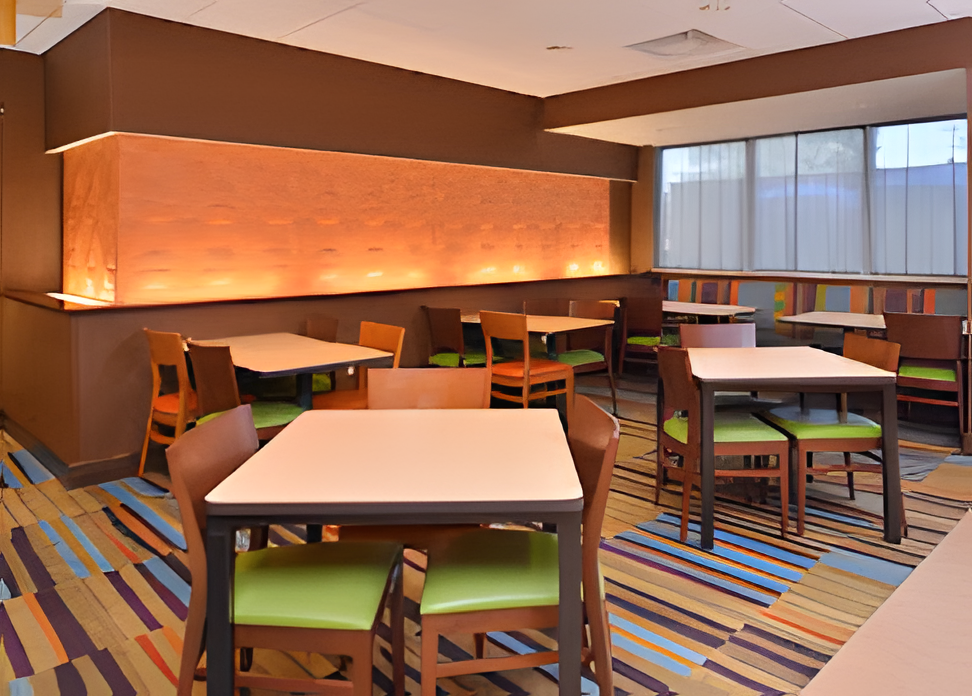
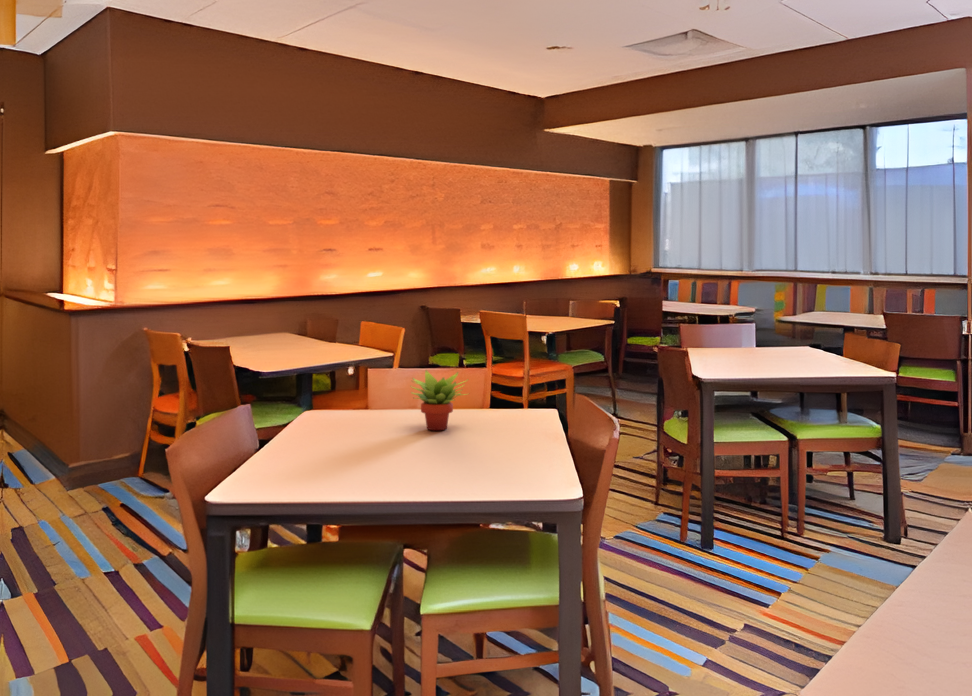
+ succulent plant [410,369,471,431]
